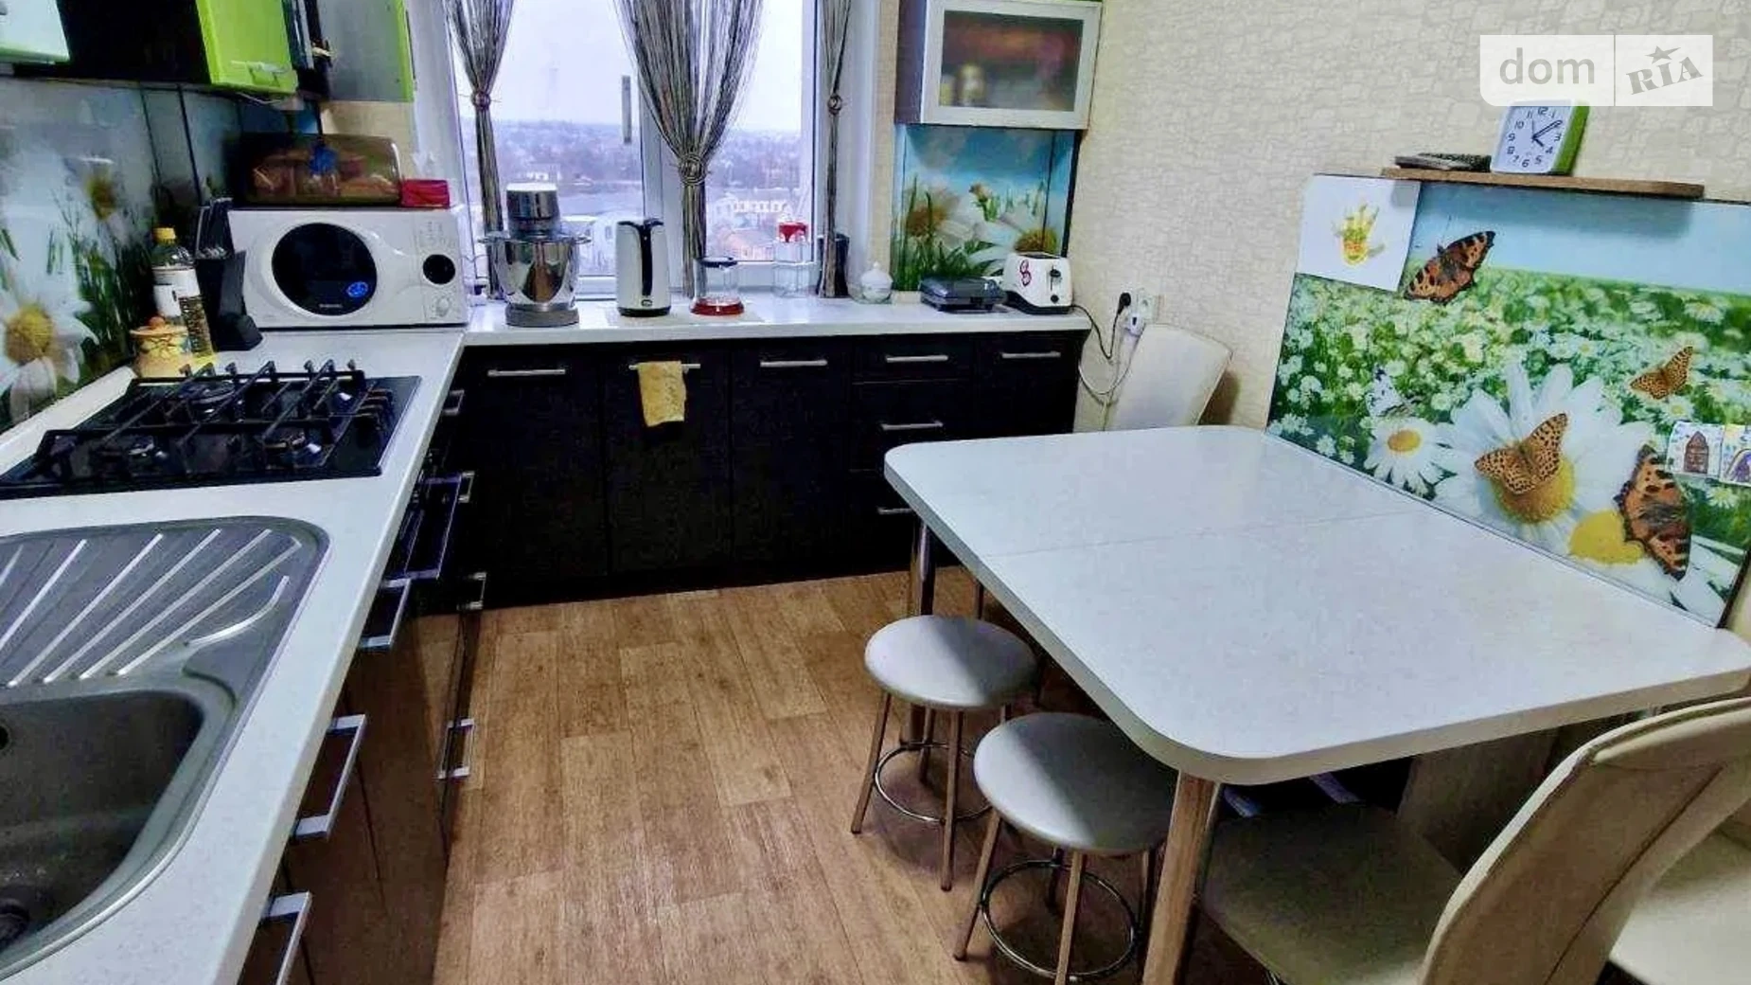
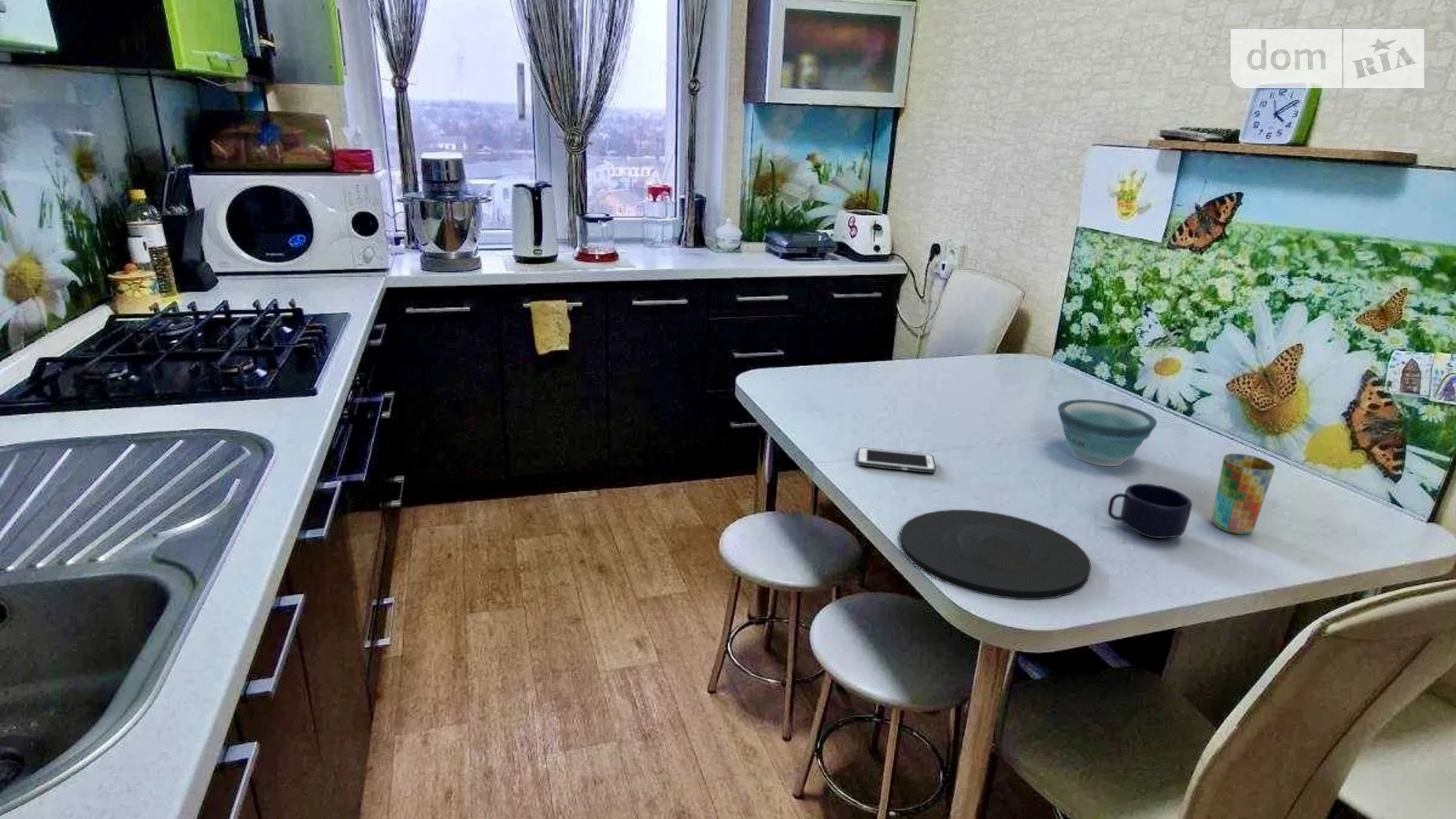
+ plate [899,509,1092,600]
+ cup [1211,453,1276,535]
+ cell phone [856,447,937,474]
+ mug [1107,483,1193,539]
+ bowl [1057,398,1158,467]
